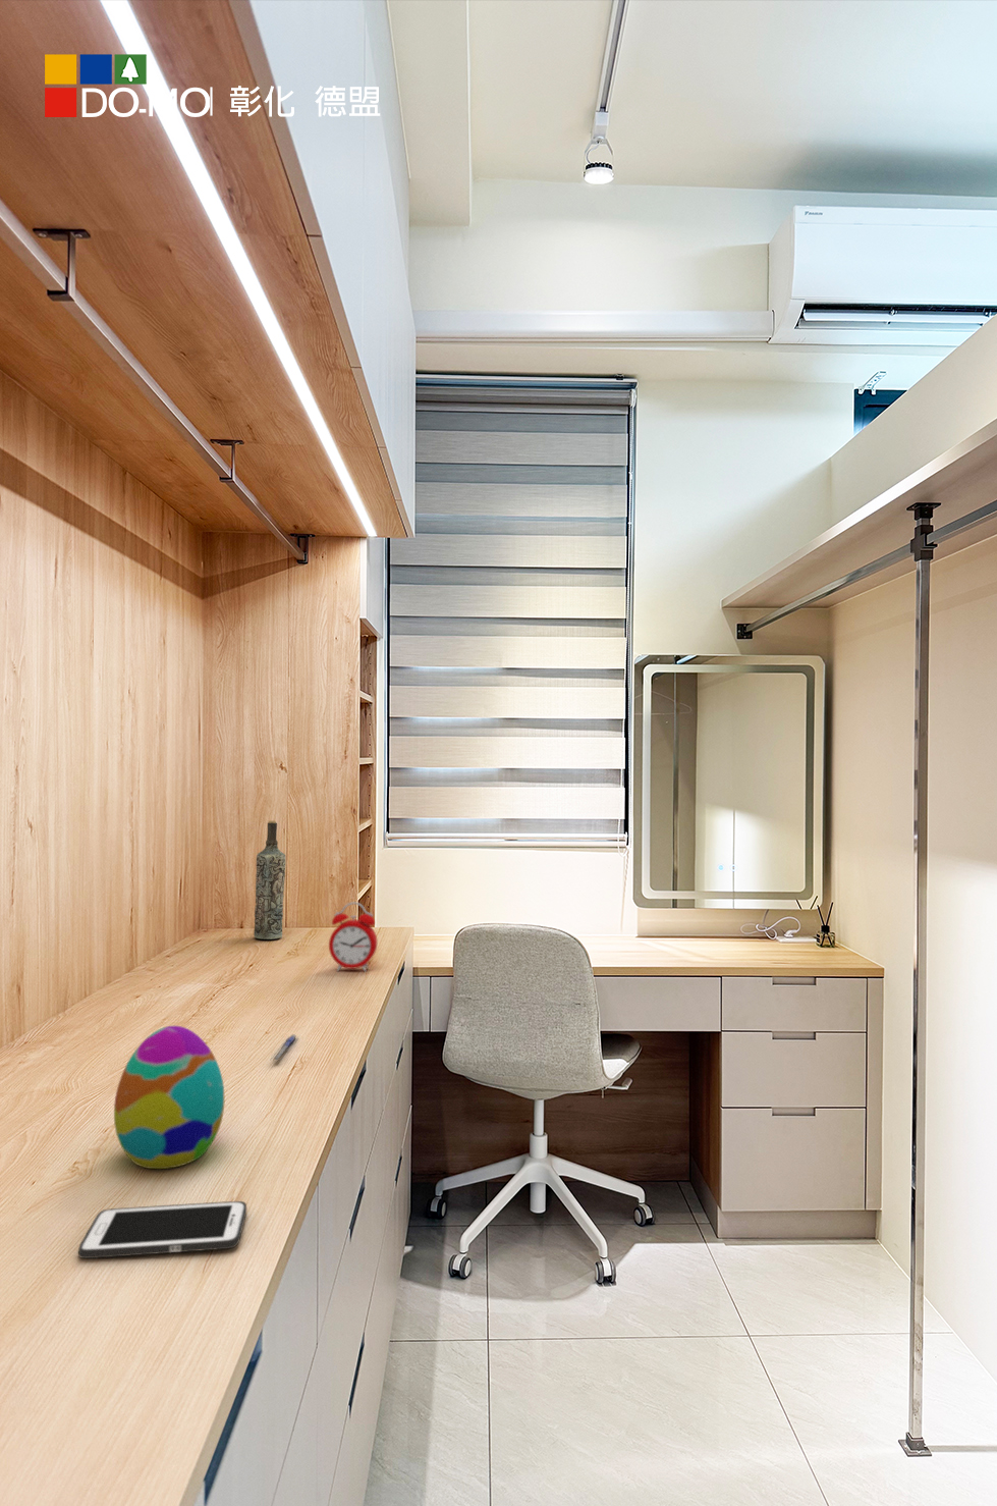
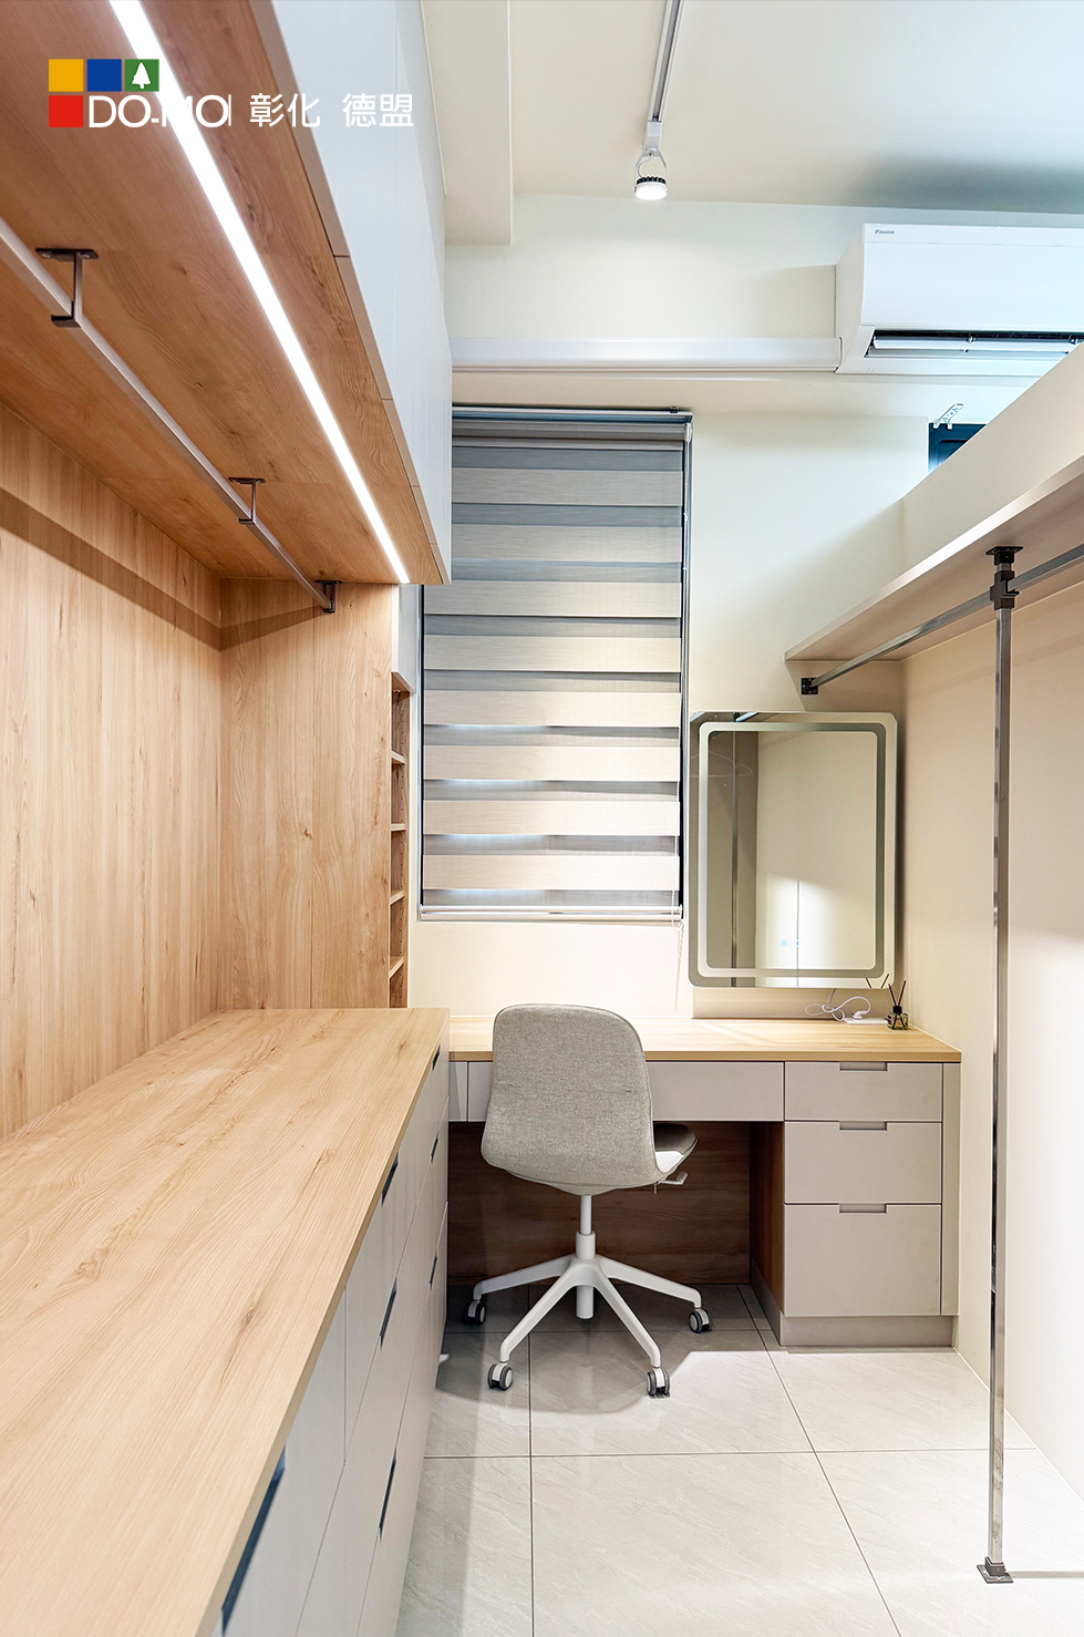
- pen [270,1033,299,1062]
- cell phone [78,1200,247,1259]
- decorative egg [113,1025,226,1170]
- alarm clock [328,900,378,973]
- bottle [253,820,286,941]
